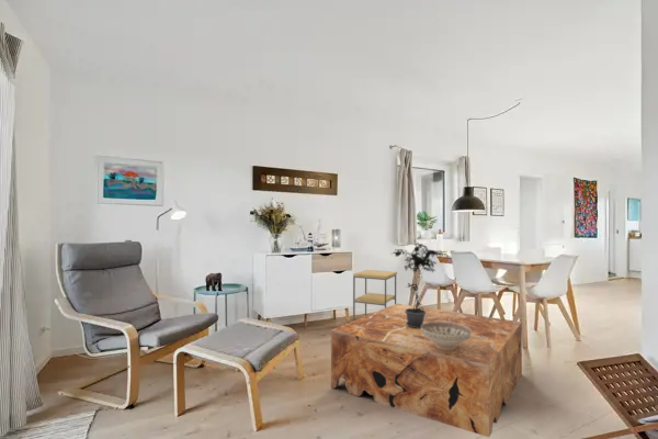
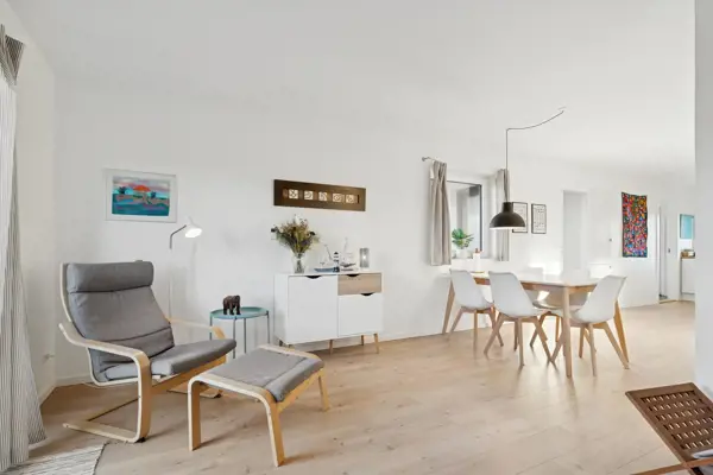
- side table [352,269,398,322]
- decorative bowl [421,322,472,350]
- coffee table [330,303,523,438]
- potted plant [389,243,450,328]
